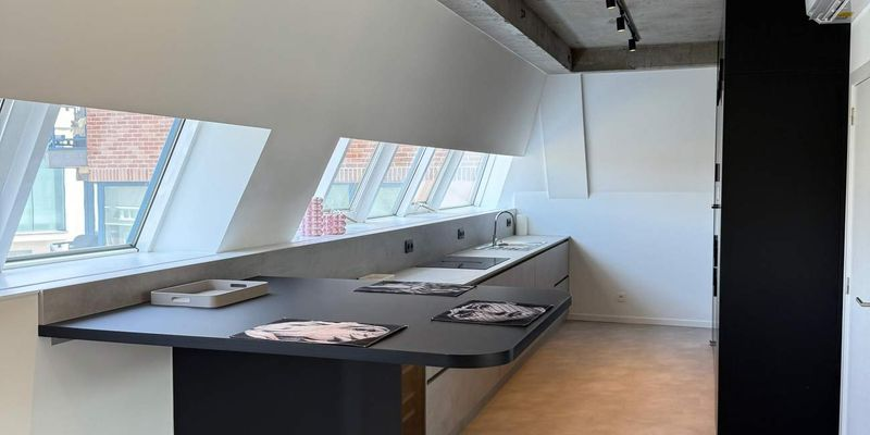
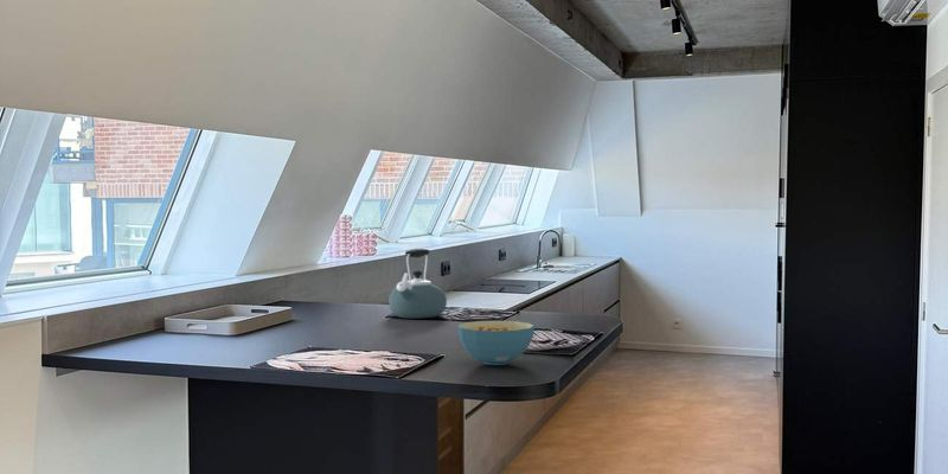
+ kettle [387,248,448,320]
+ cereal bowl [456,320,536,366]
